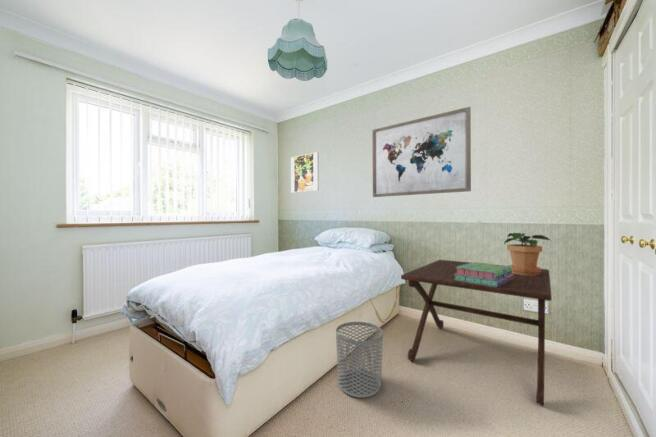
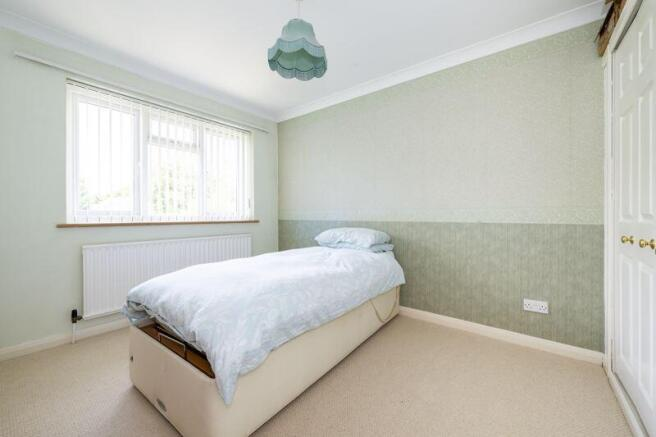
- stack of books [454,261,514,287]
- side table [400,259,552,406]
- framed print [290,151,320,193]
- waste bin [335,321,384,399]
- wall art [371,106,472,198]
- potted plant [503,232,552,276]
